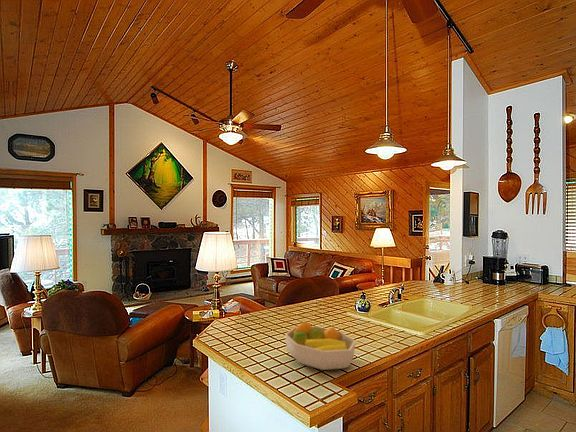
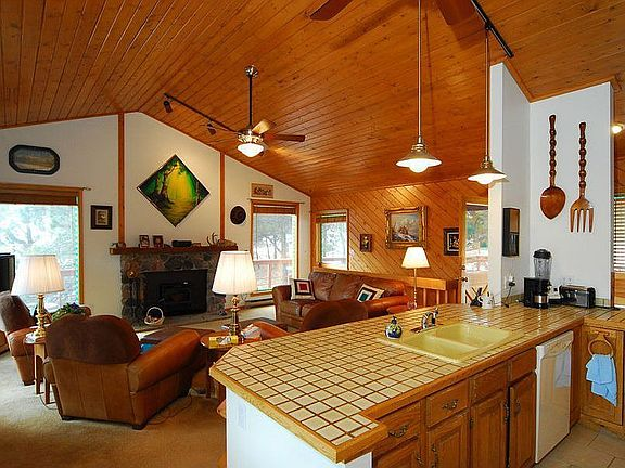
- fruit bowl [284,320,357,371]
